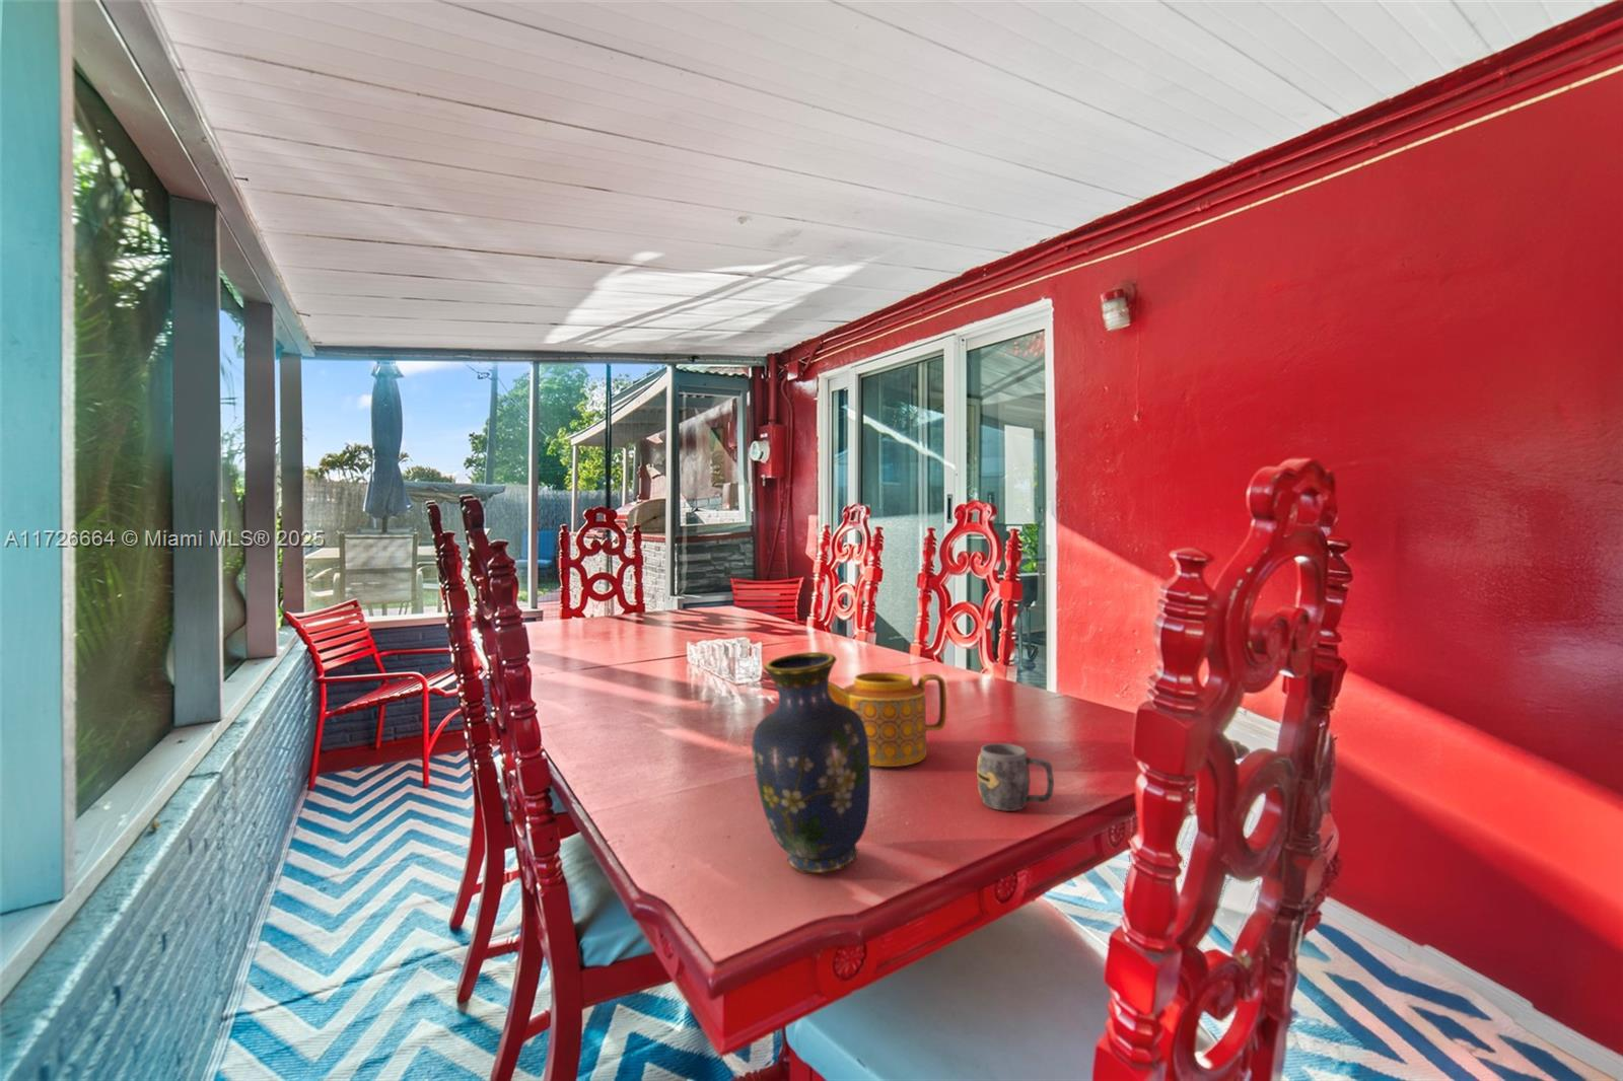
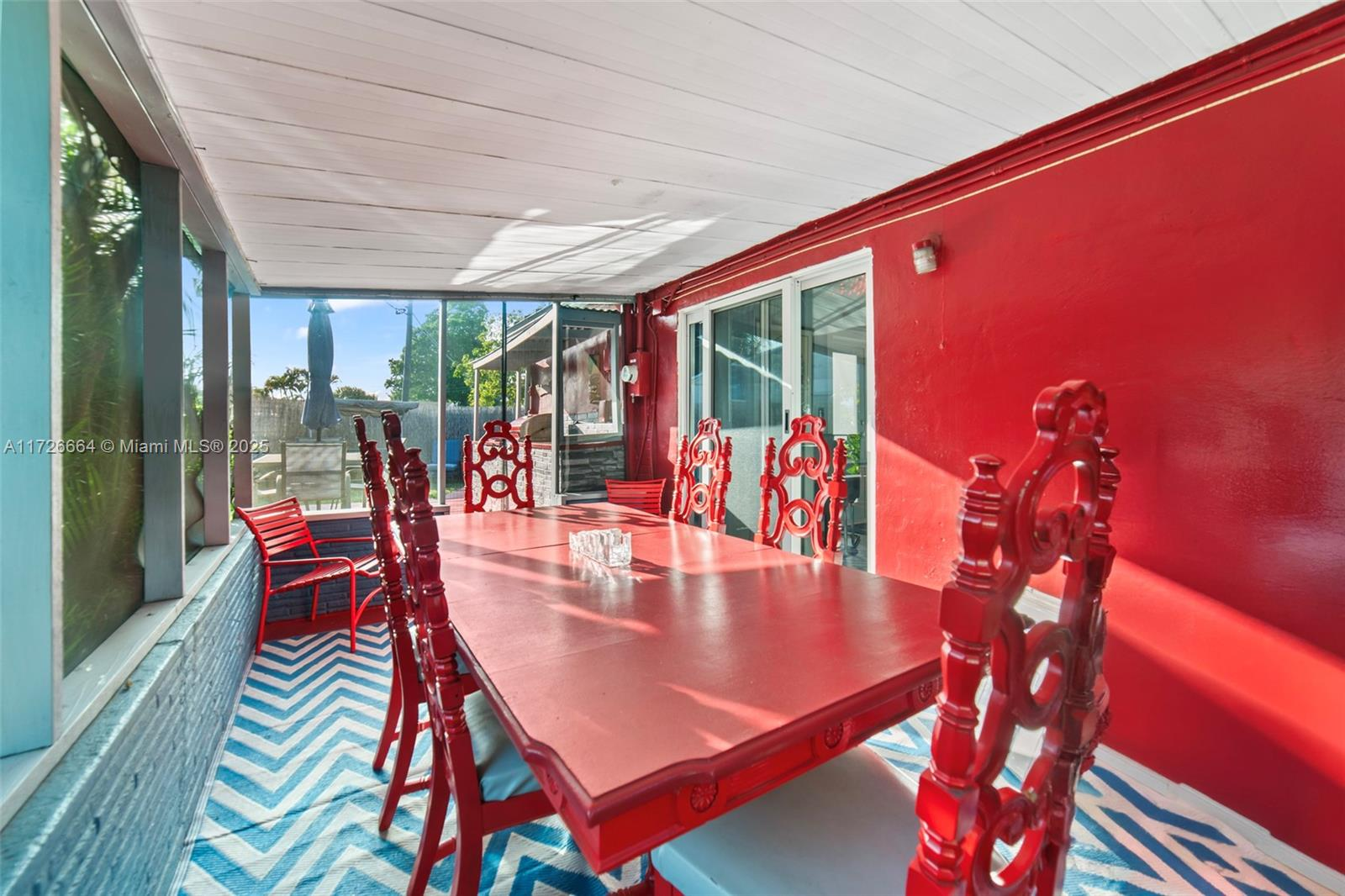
- mug [976,742,1055,812]
- teapot [828,671,947,767]
- vase [751,651,871,876]
